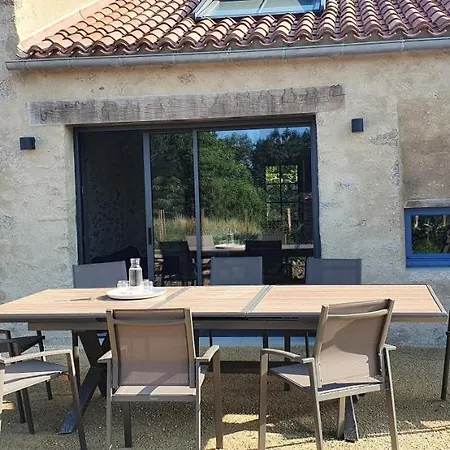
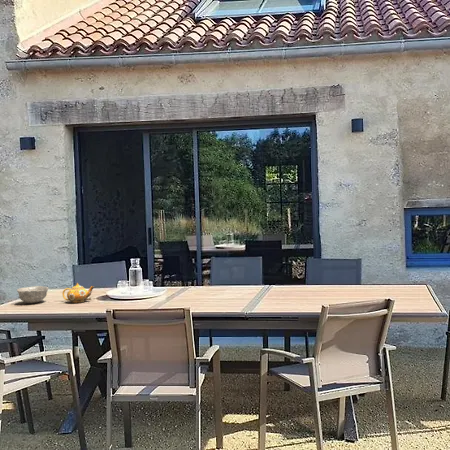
+ teapot [62,282,95,304]
+ bowl [16,285,50,305]
